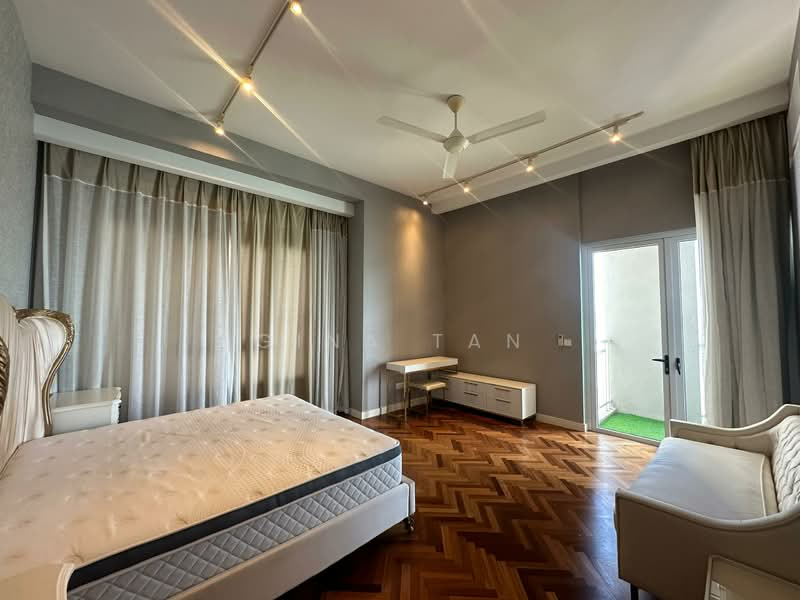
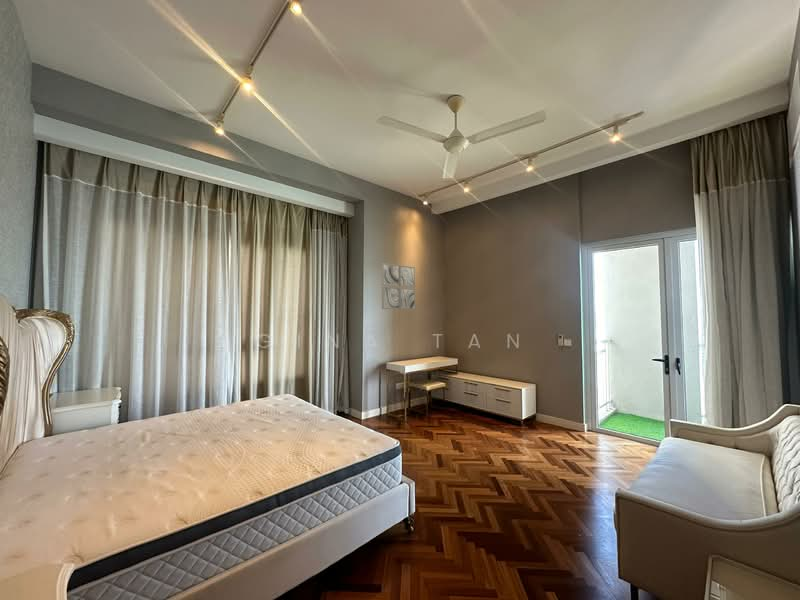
+ wall art [381,262,416,310]
